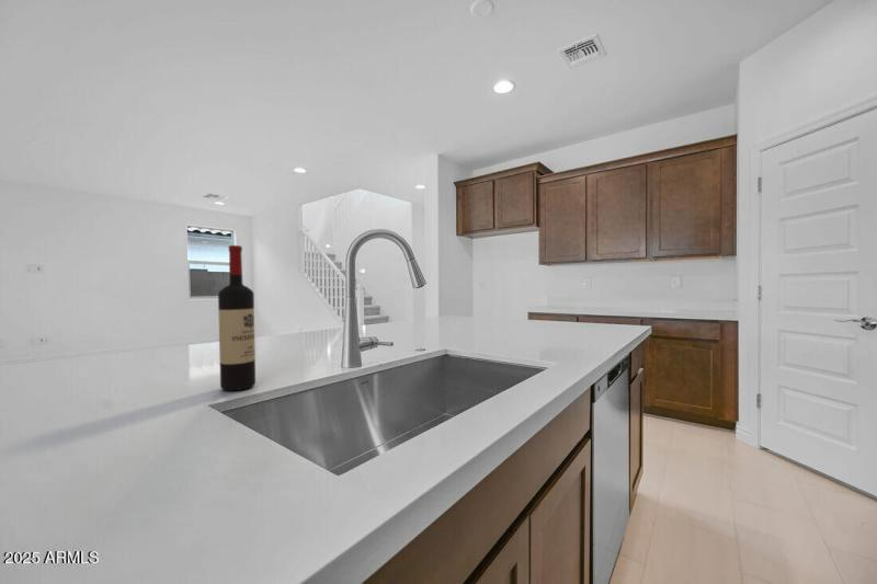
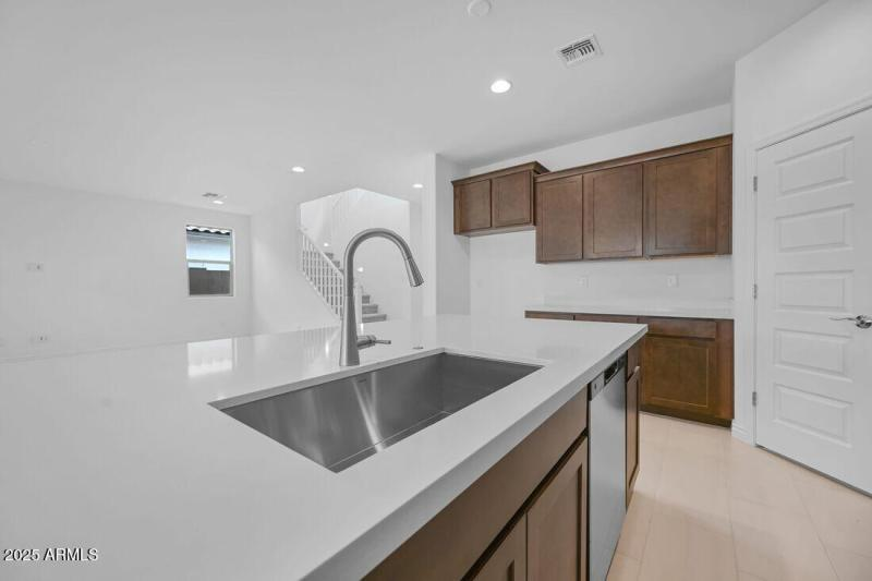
- wine bottle [217,244,257,392]
